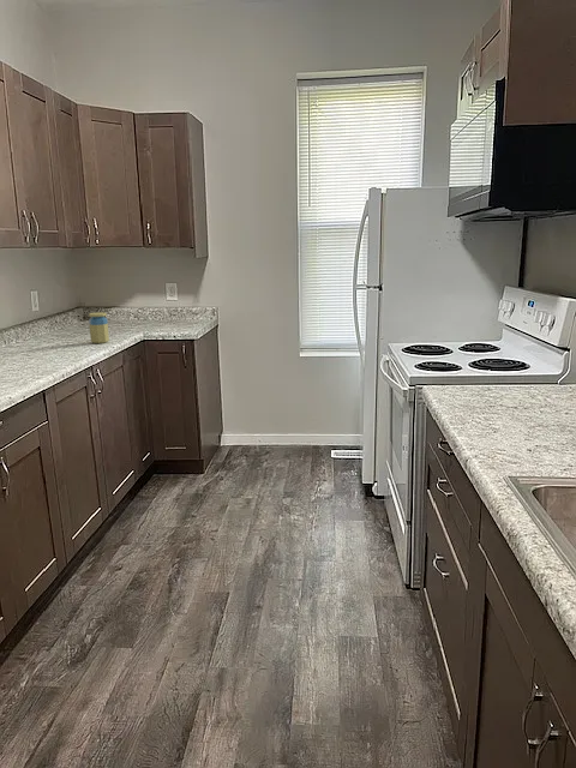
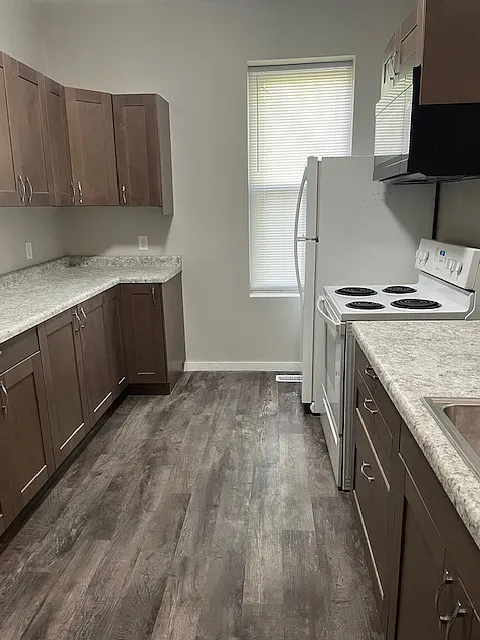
- jar [88,311,110,344]
